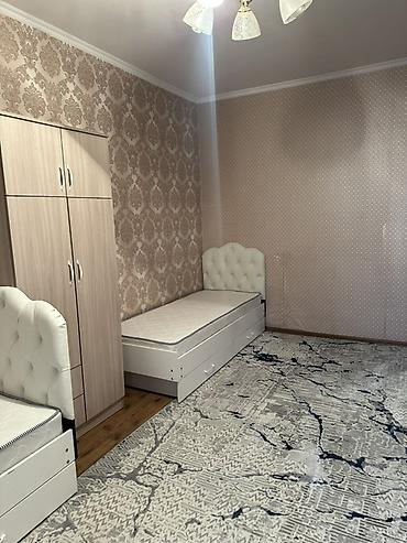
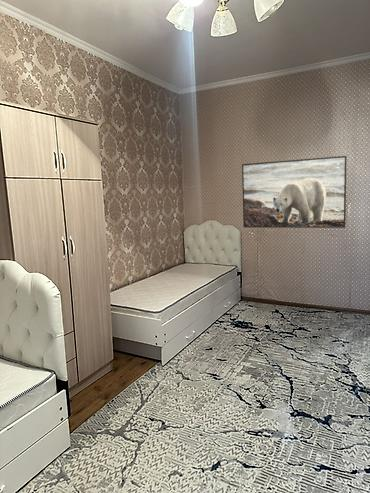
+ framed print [241,155,348,229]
